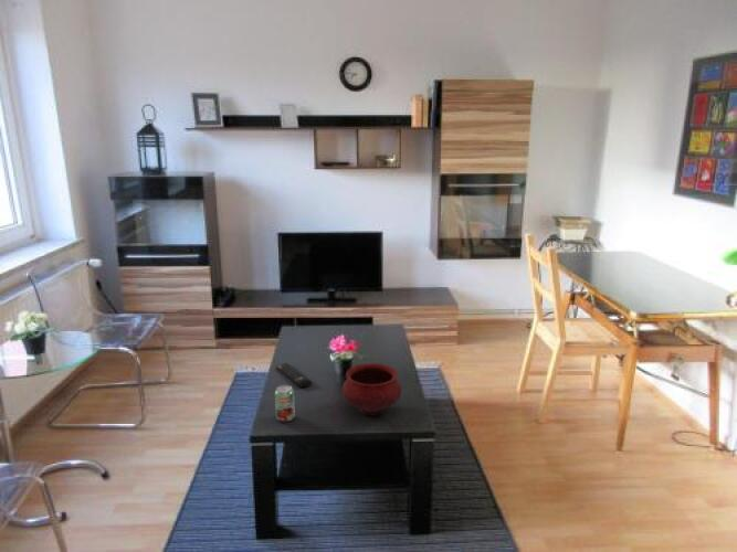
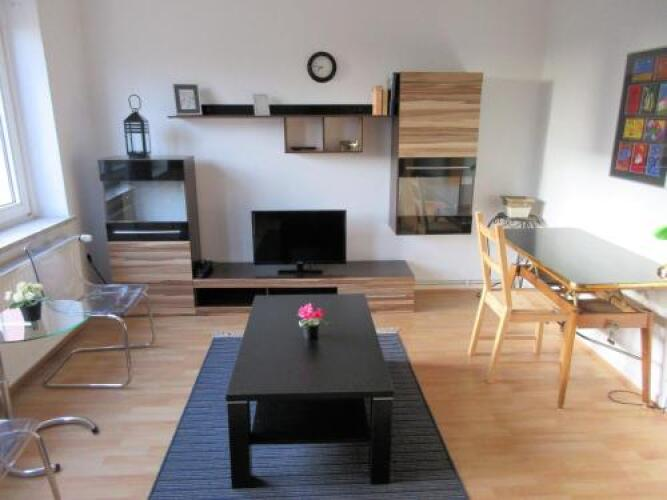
- remote control [275,362,313,389]
- bowl [340,362,403,417]
- beverage can [274,384,296,423]
